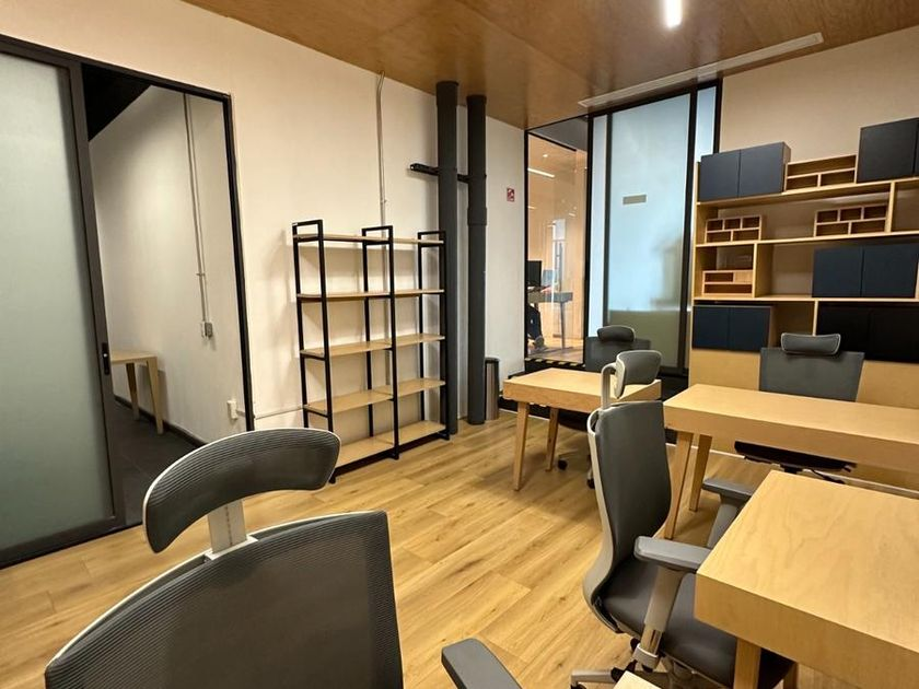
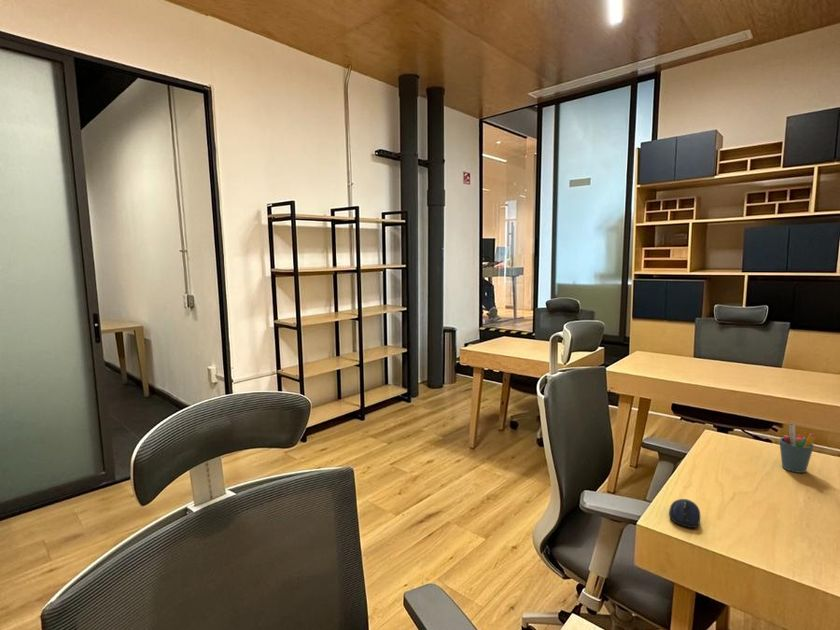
+ pen holder [778,422,817,474]
+ computer mouse [668,498,701,529]
